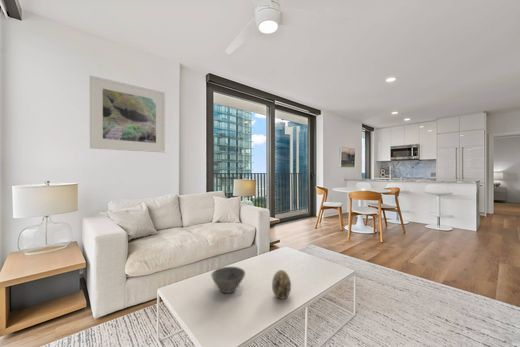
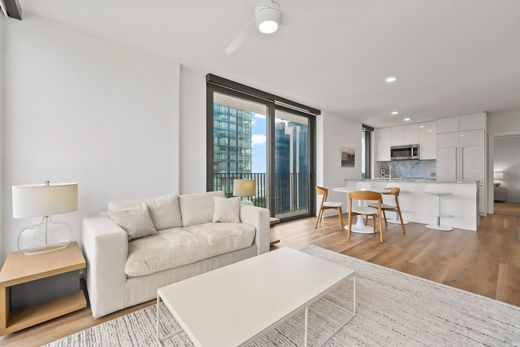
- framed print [89,75,166,154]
- bowl [210,266,246,294]
- decorative egg [271,269,292,300]
